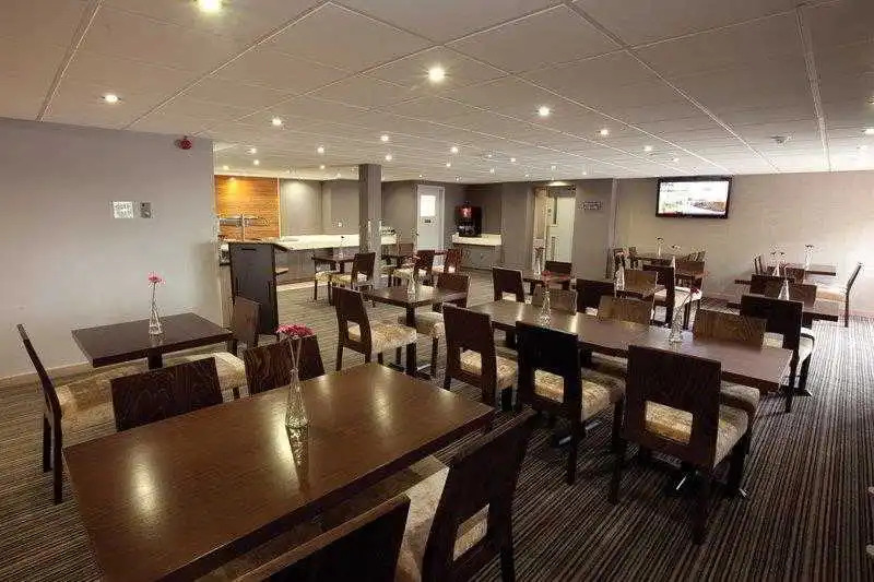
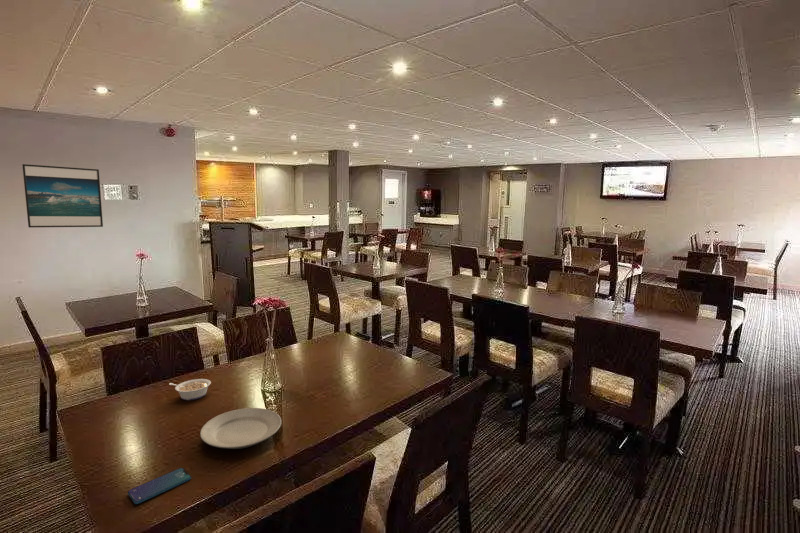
+ plate [199,407,283,450]
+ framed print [21,163,104,228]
+ smartphone [127,467,192,505]
+ legume [168,378,212,401]
